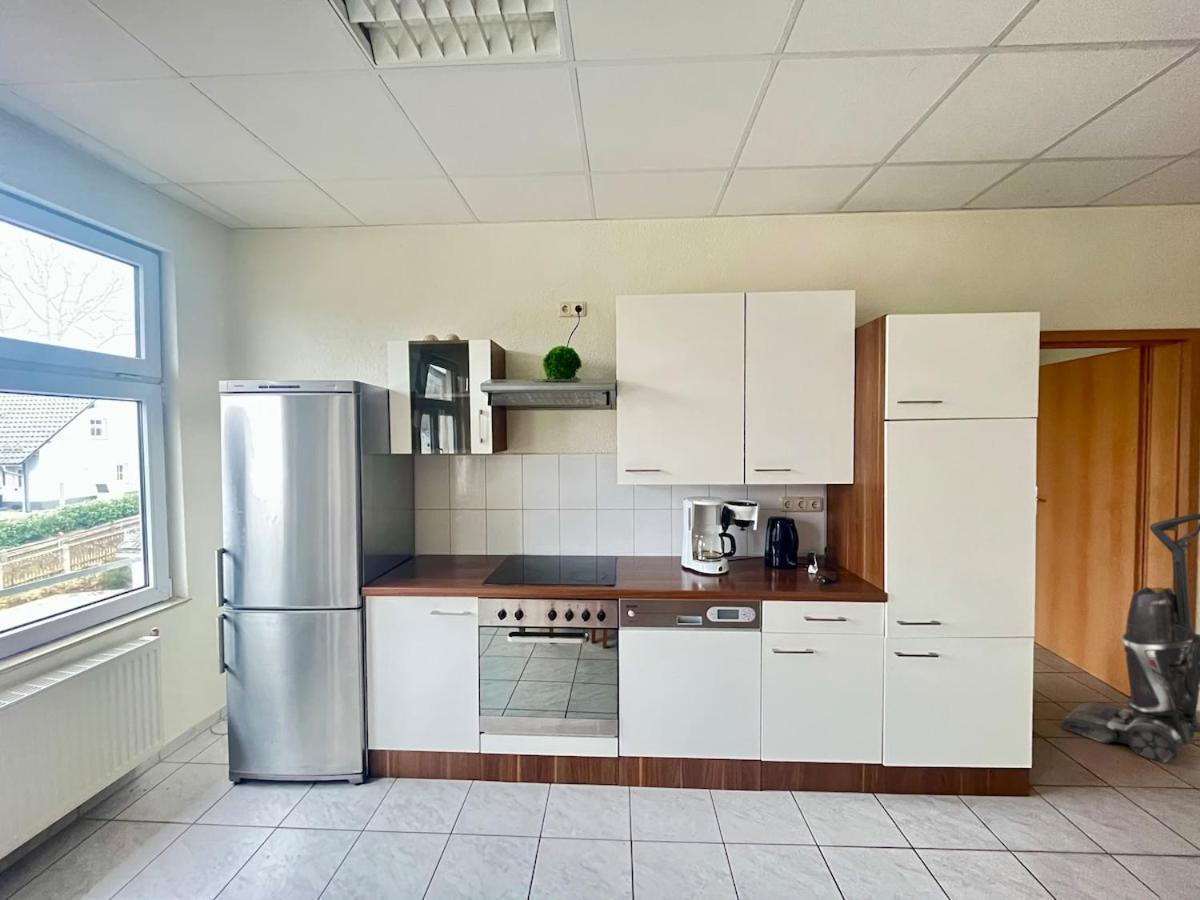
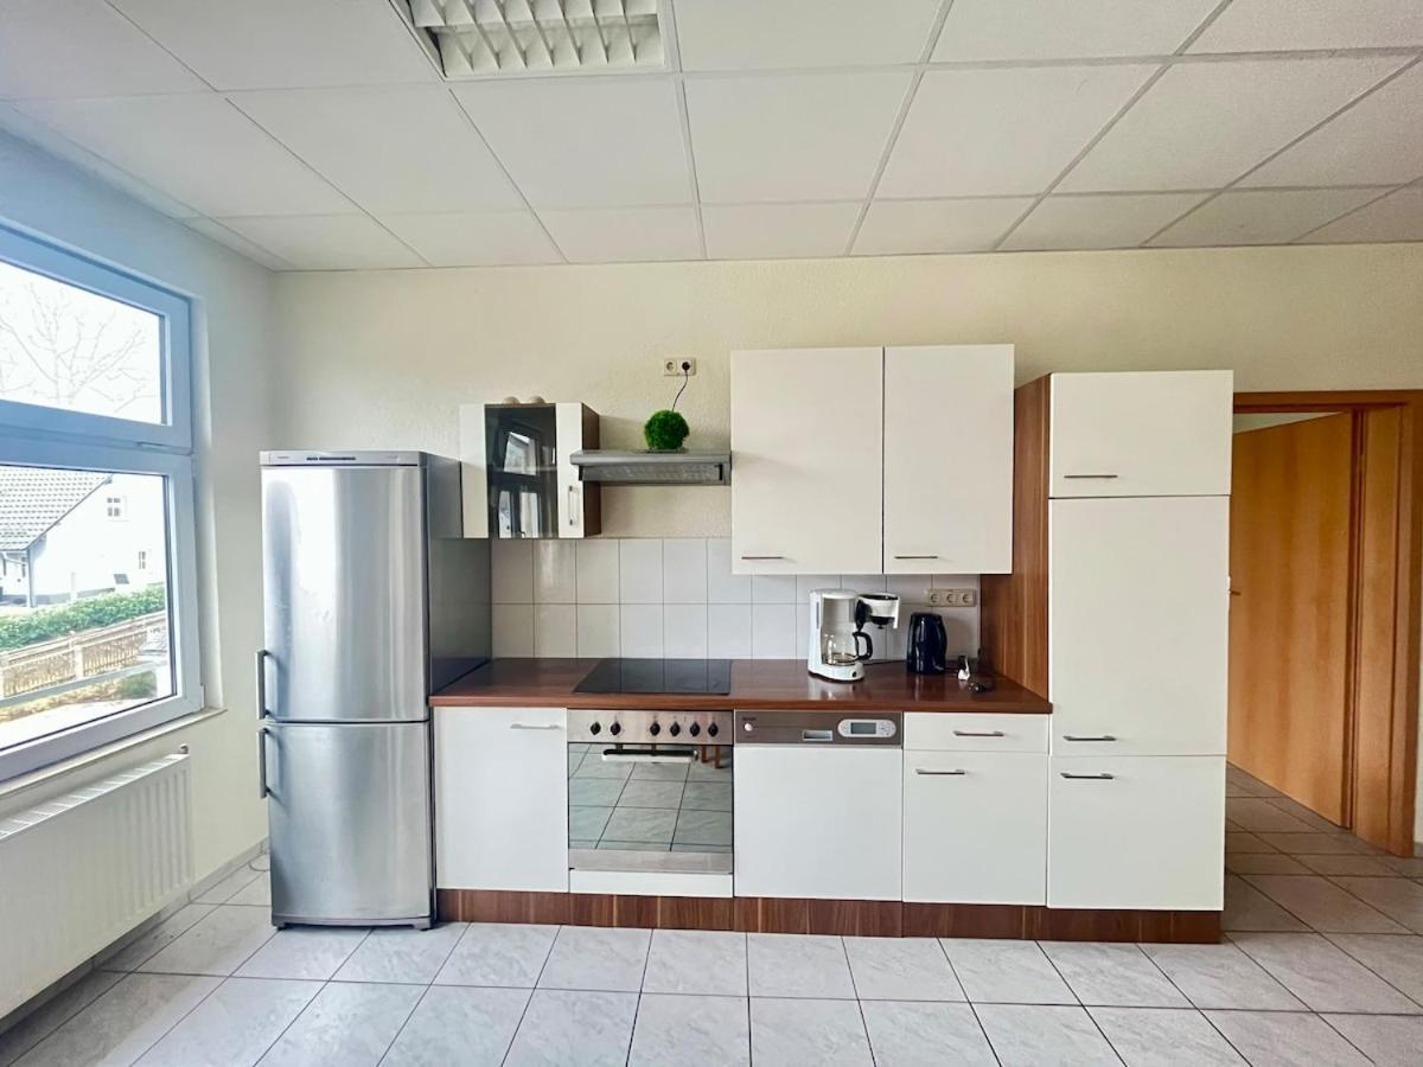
- vacuum cleaner [1060,513,1200,764]
